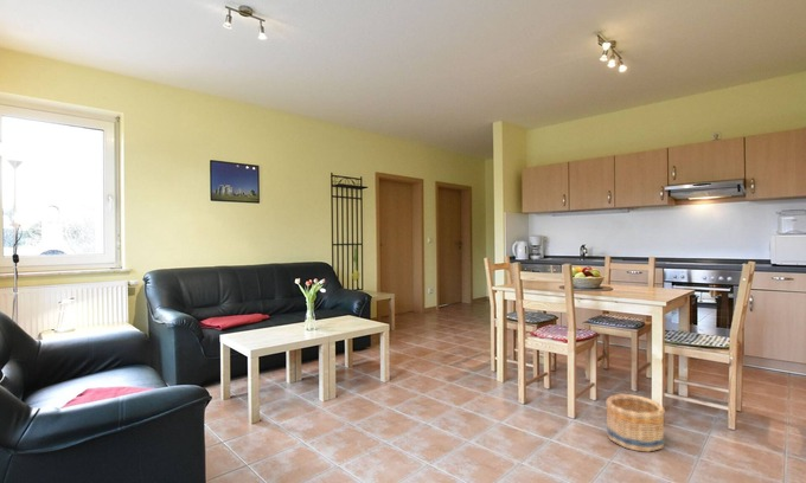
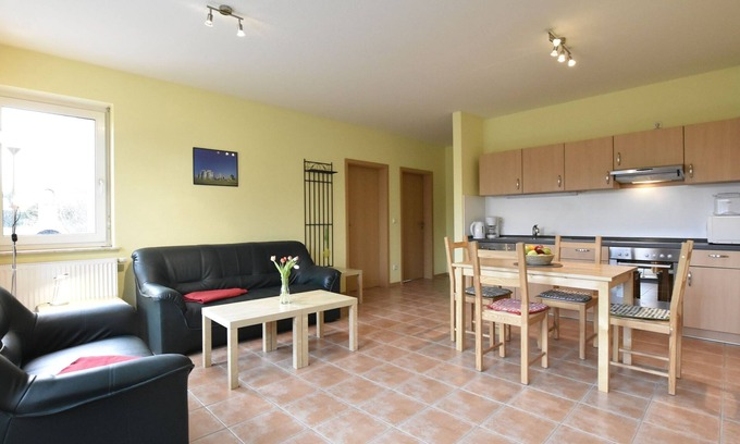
- basket [604,393,666,453]
